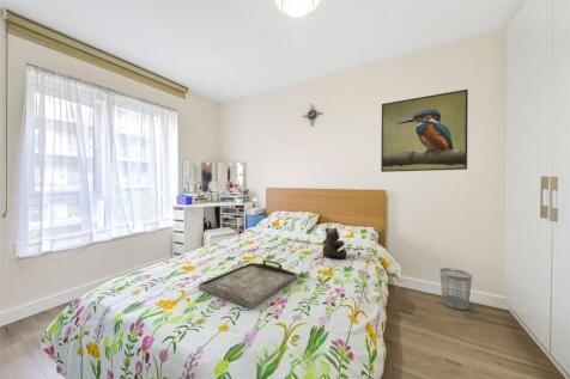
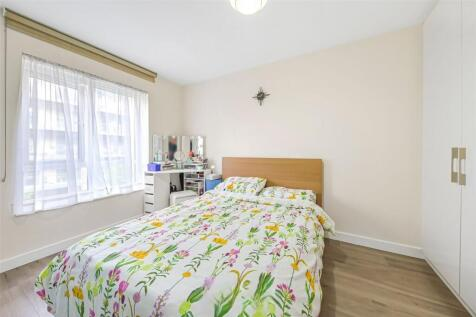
- teddy bear [321,227,347,261]
- serving tray [198,259,298,310]
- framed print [380,88,469,173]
- wastebasket [438,267,473,311]
